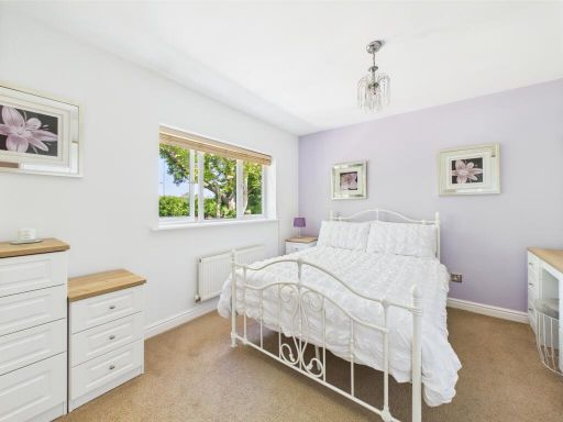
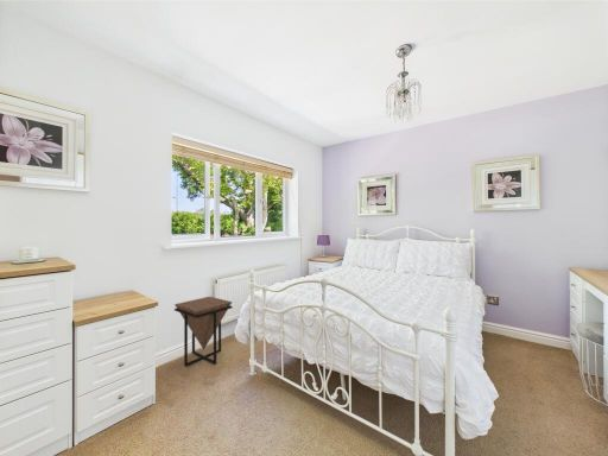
+ side table [173,296,234,367]
